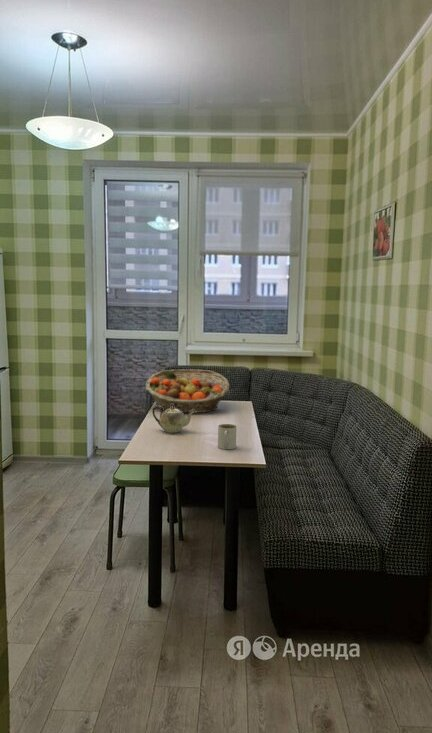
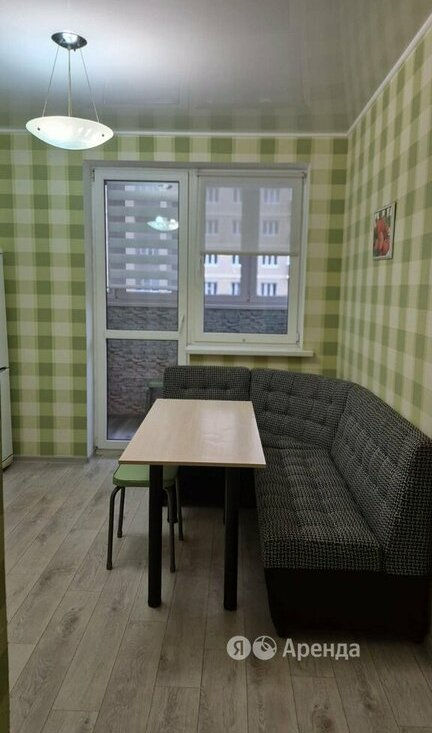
- teapot [152,404,197,434]
- mug [217,423,237,450]
- fruit basket [145,368,230,414]
